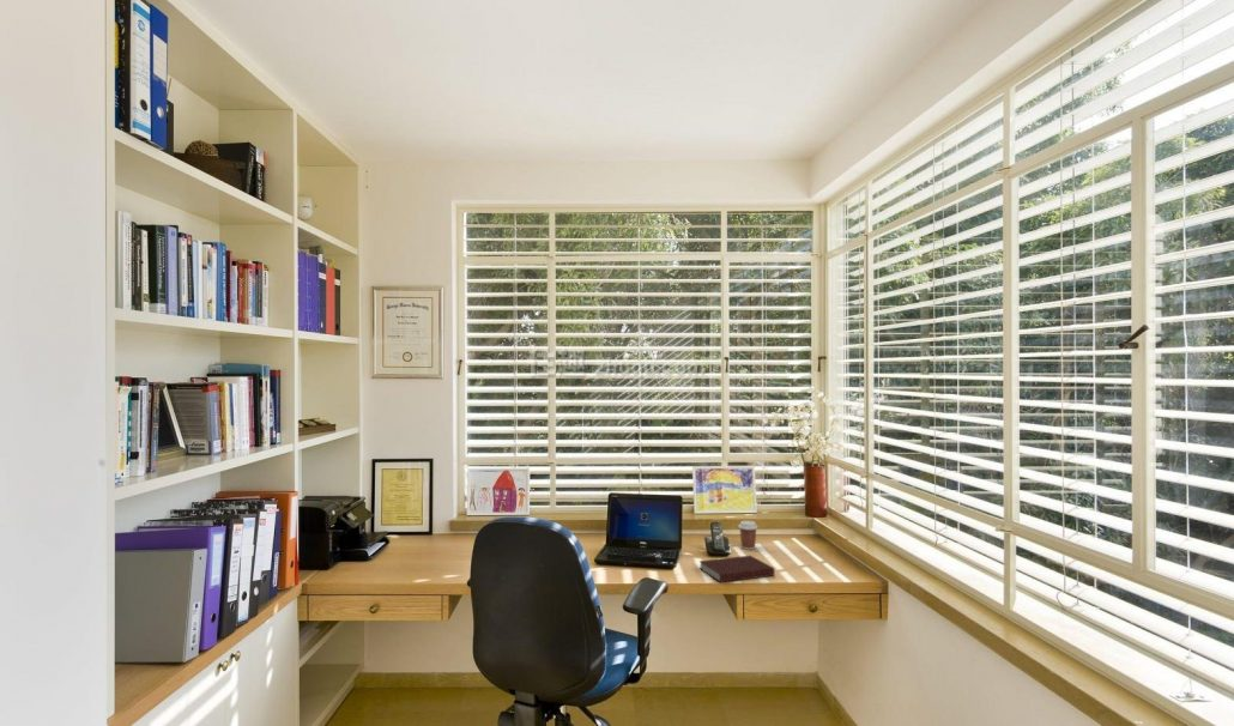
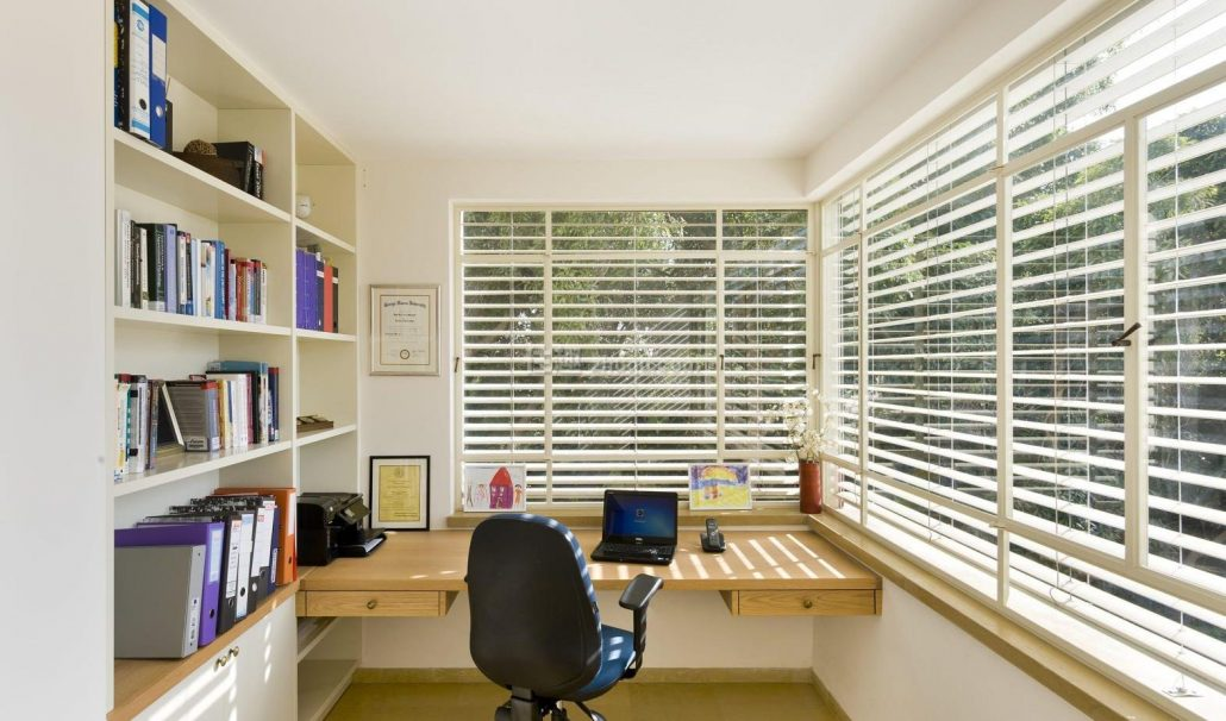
- coffee cup [737,520,758,551]
- notebook [698,555,776,583]
